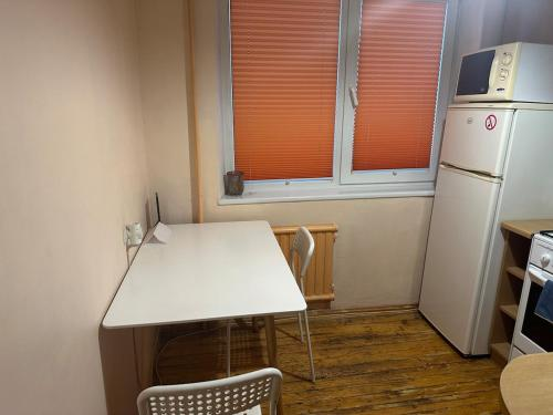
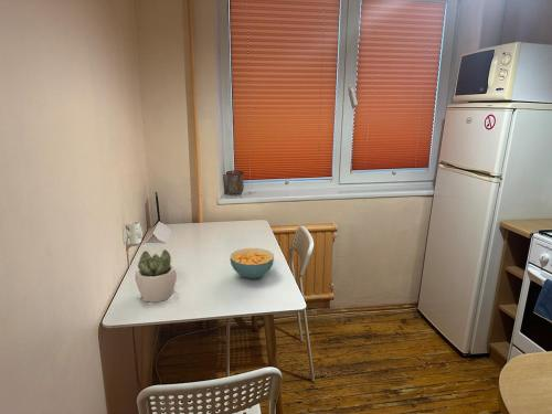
+ succulent plant [134,248,178,304]
+ cereal bowl [229,247,275,280]
